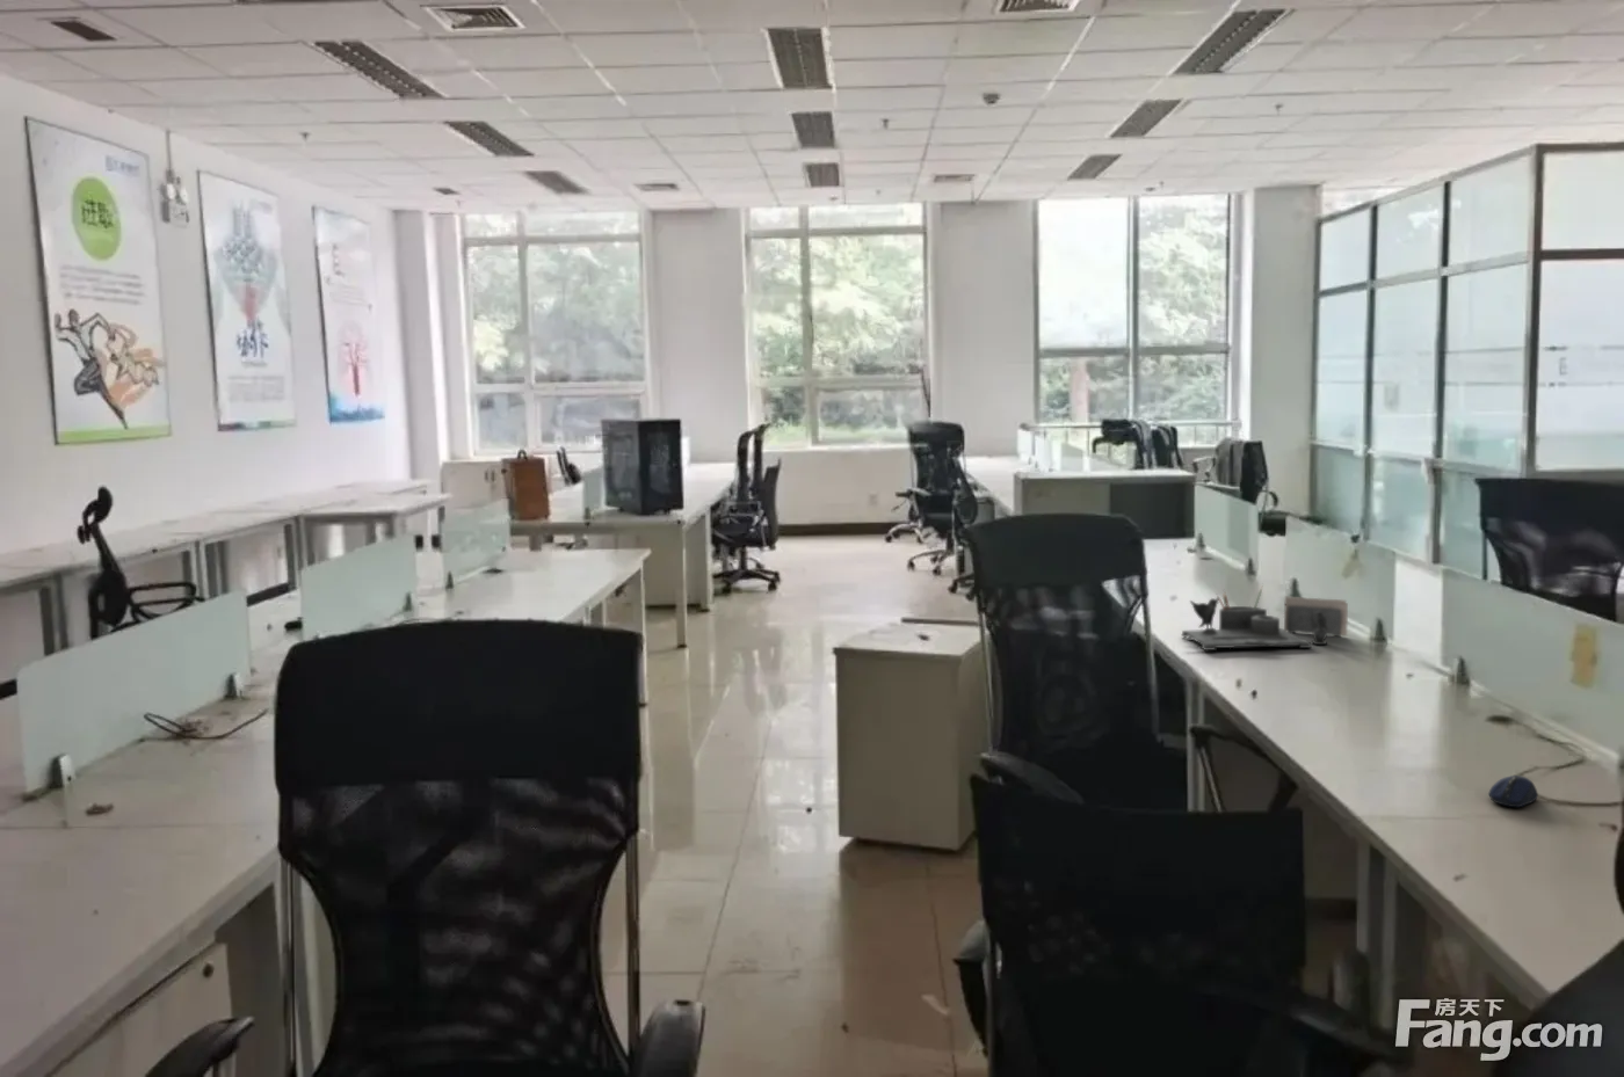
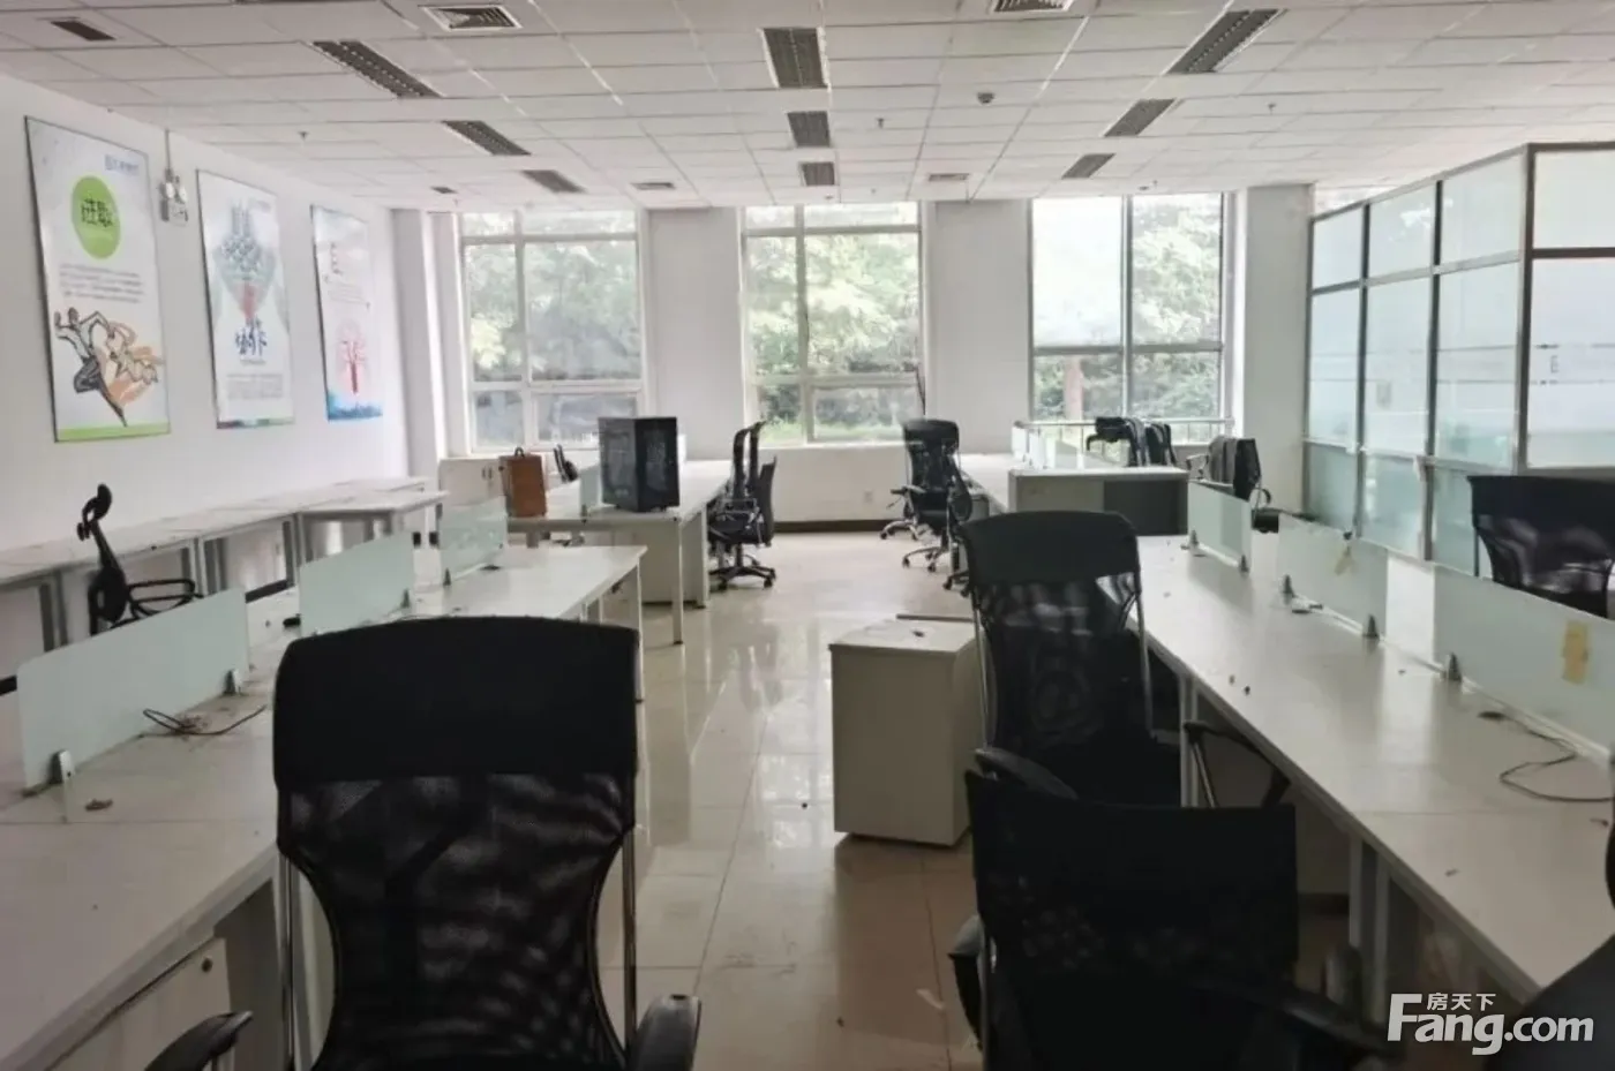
- desk organizer [1179,583,1349,651]
- computer mouse [1487,774,1540,808]
